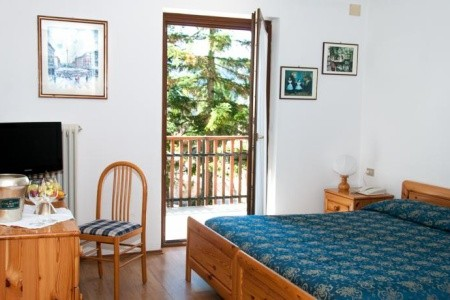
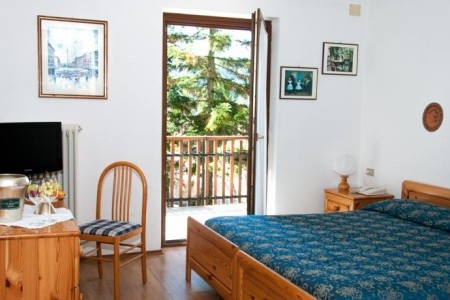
+ decorative plate [421,101,444,133]
